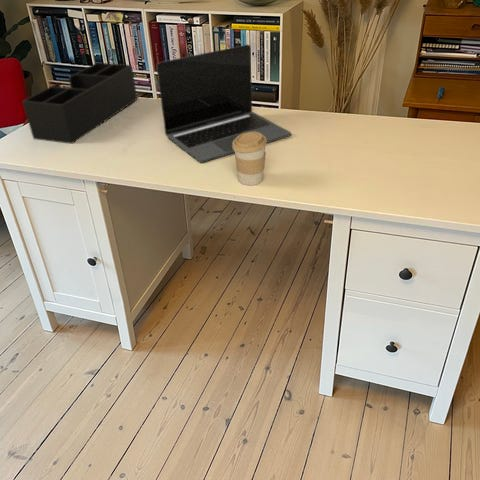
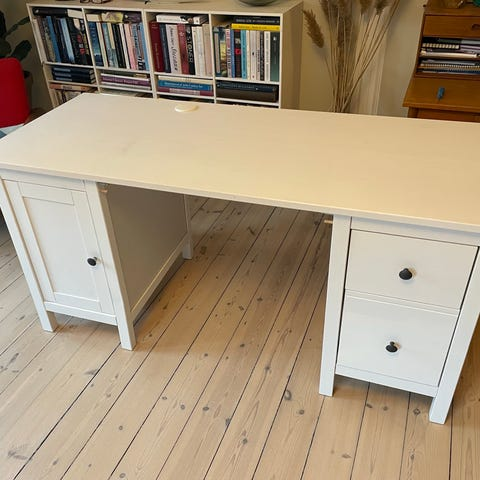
- coffee cup [233,132,268,186]
- laptop [156,44,292,164]
- desk organizer [21,62,138,145]
